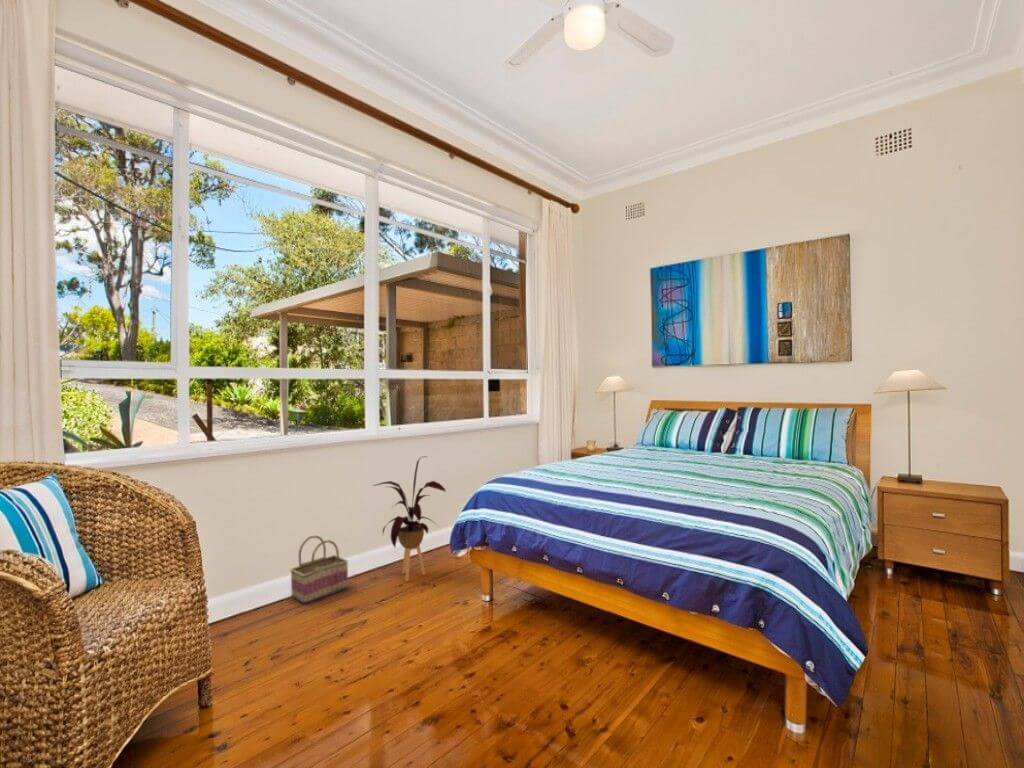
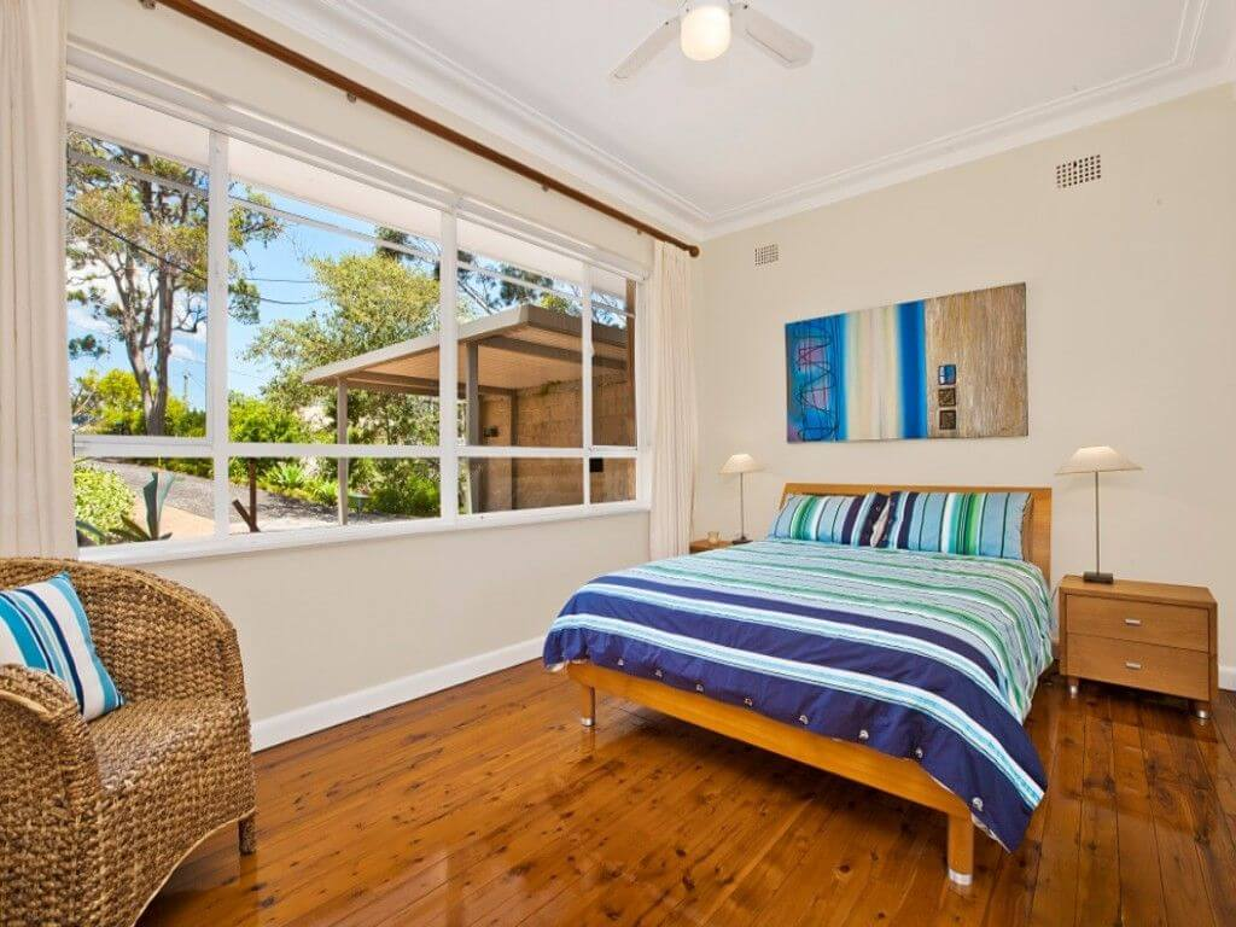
- basket [289,534,349,605]
- house plant [371,455,447,582]
